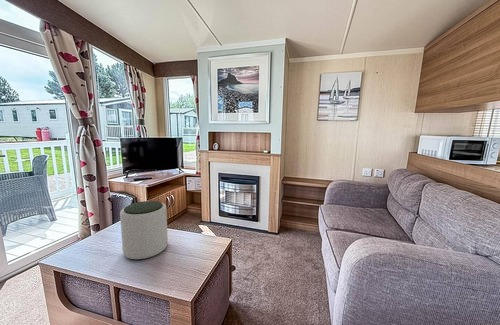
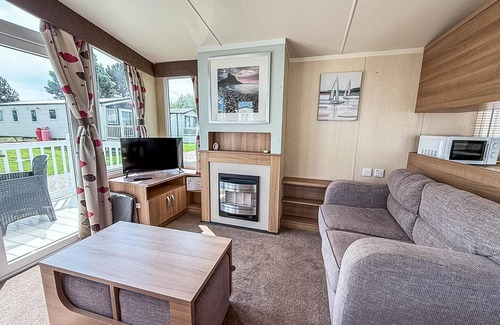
- plant pot [119,200,169,260]
